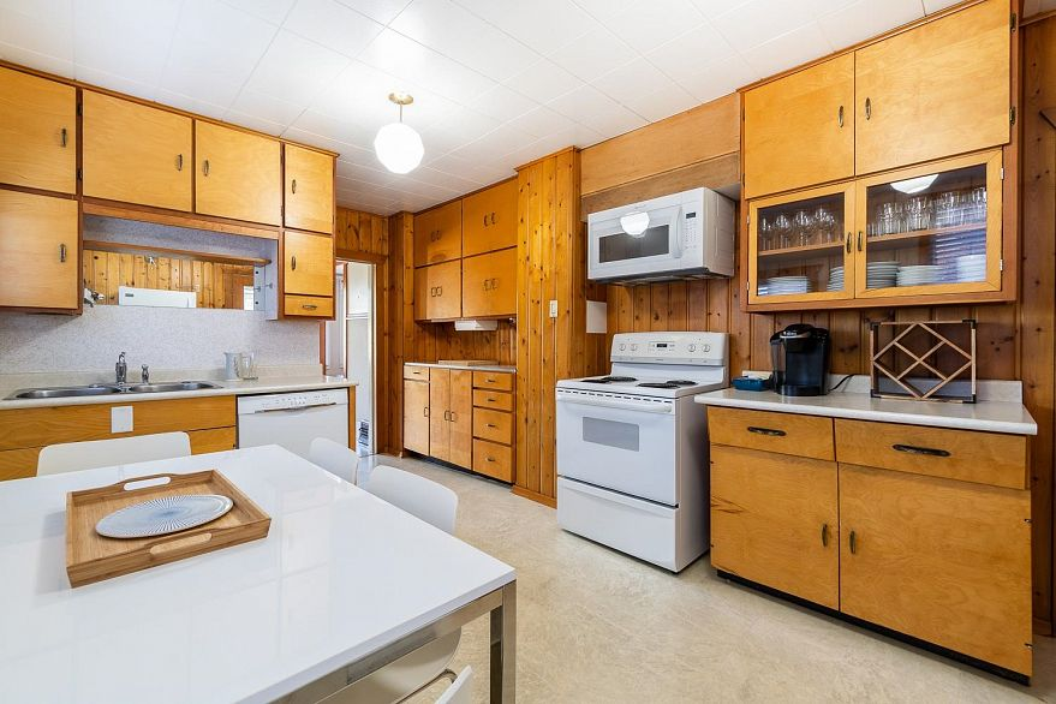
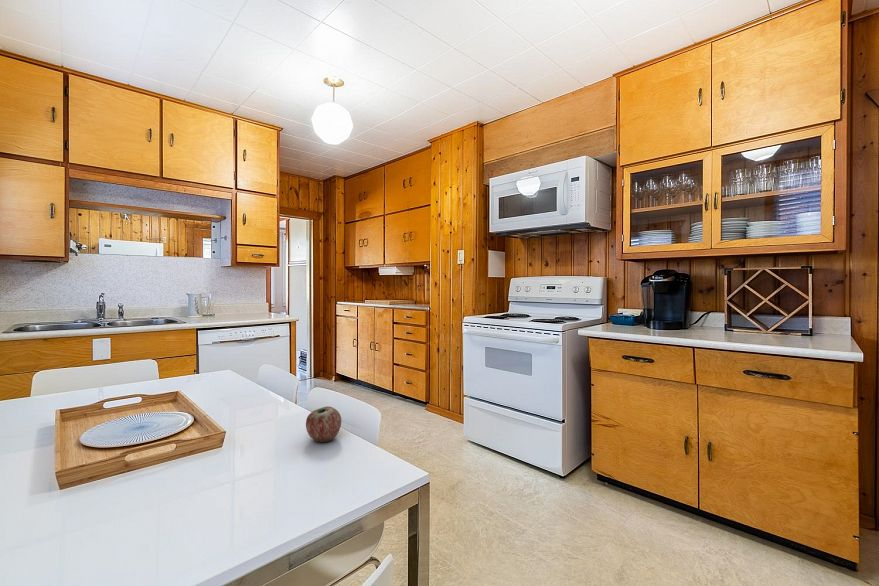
+ apple [305,406,342,443]
